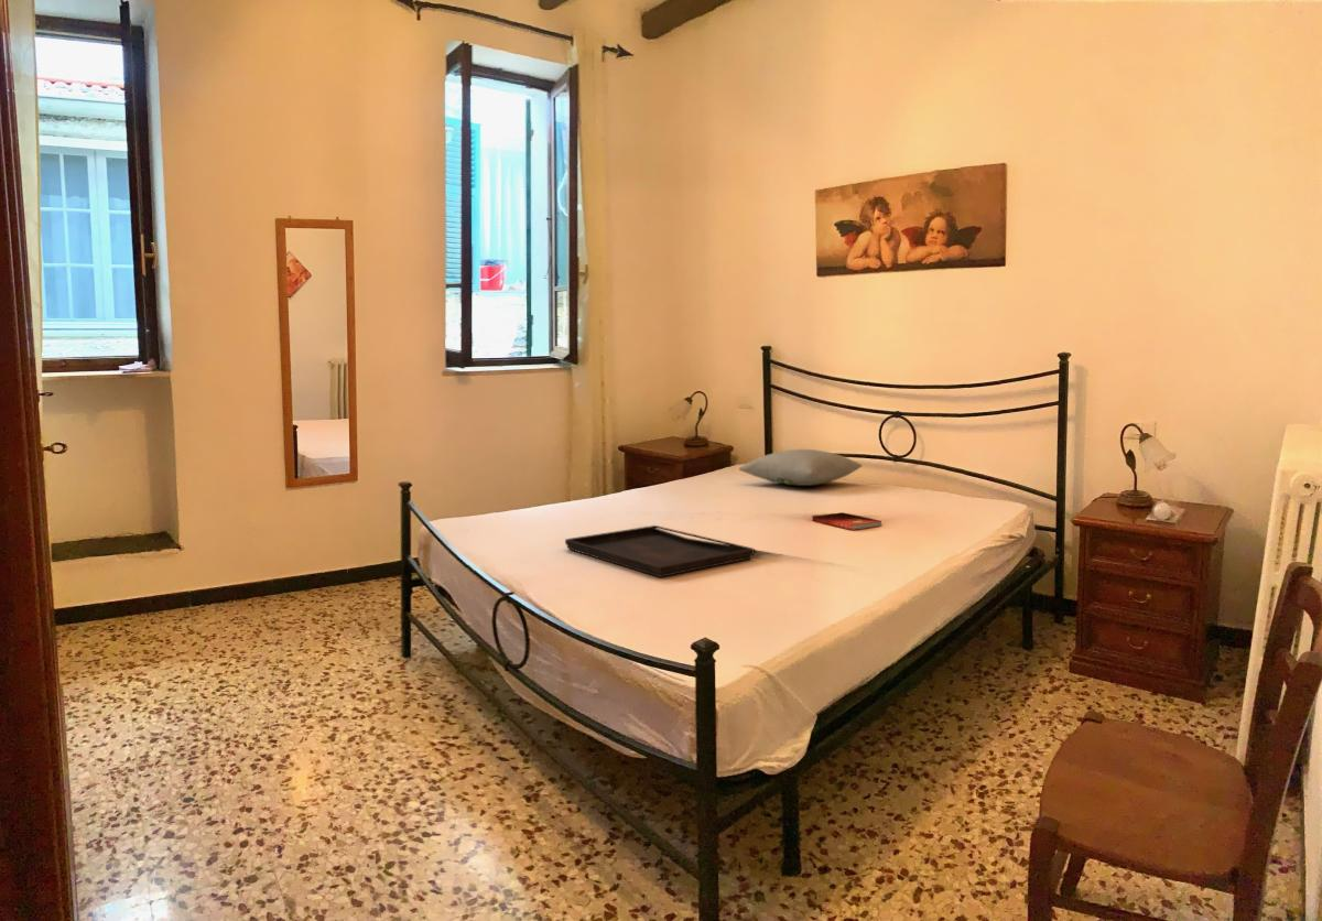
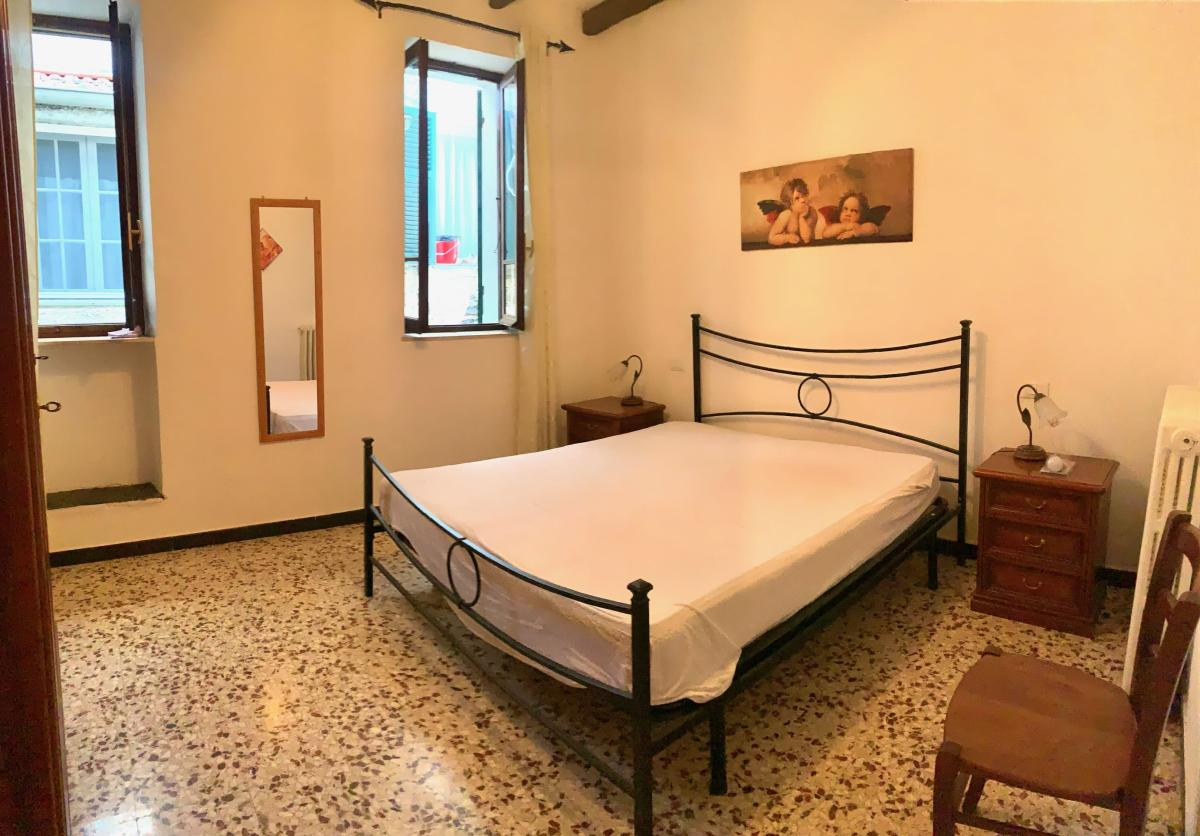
- book [811,511,882,531]
- serving tray [564,524,756,578]
- pillow [738,448,863,487]
